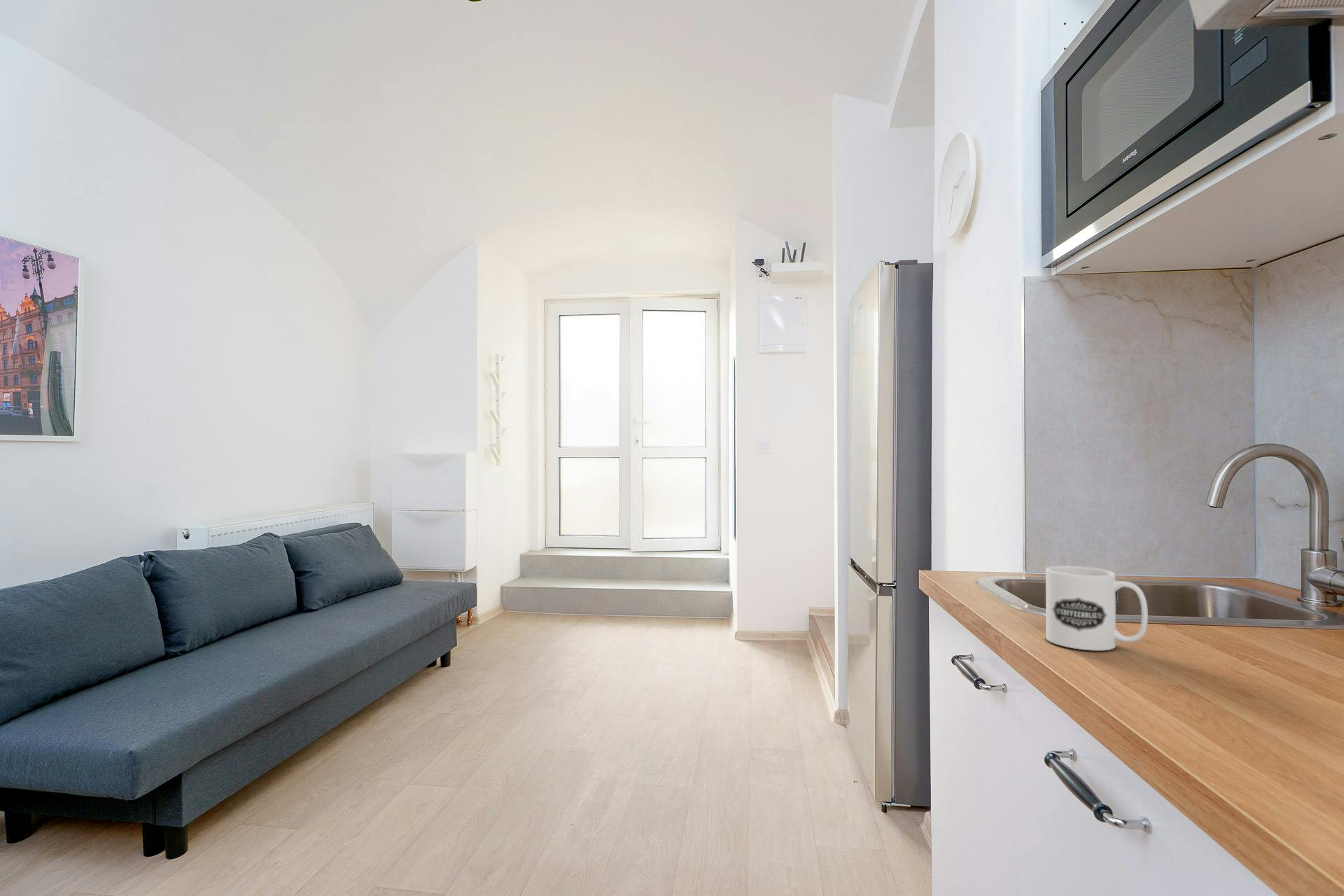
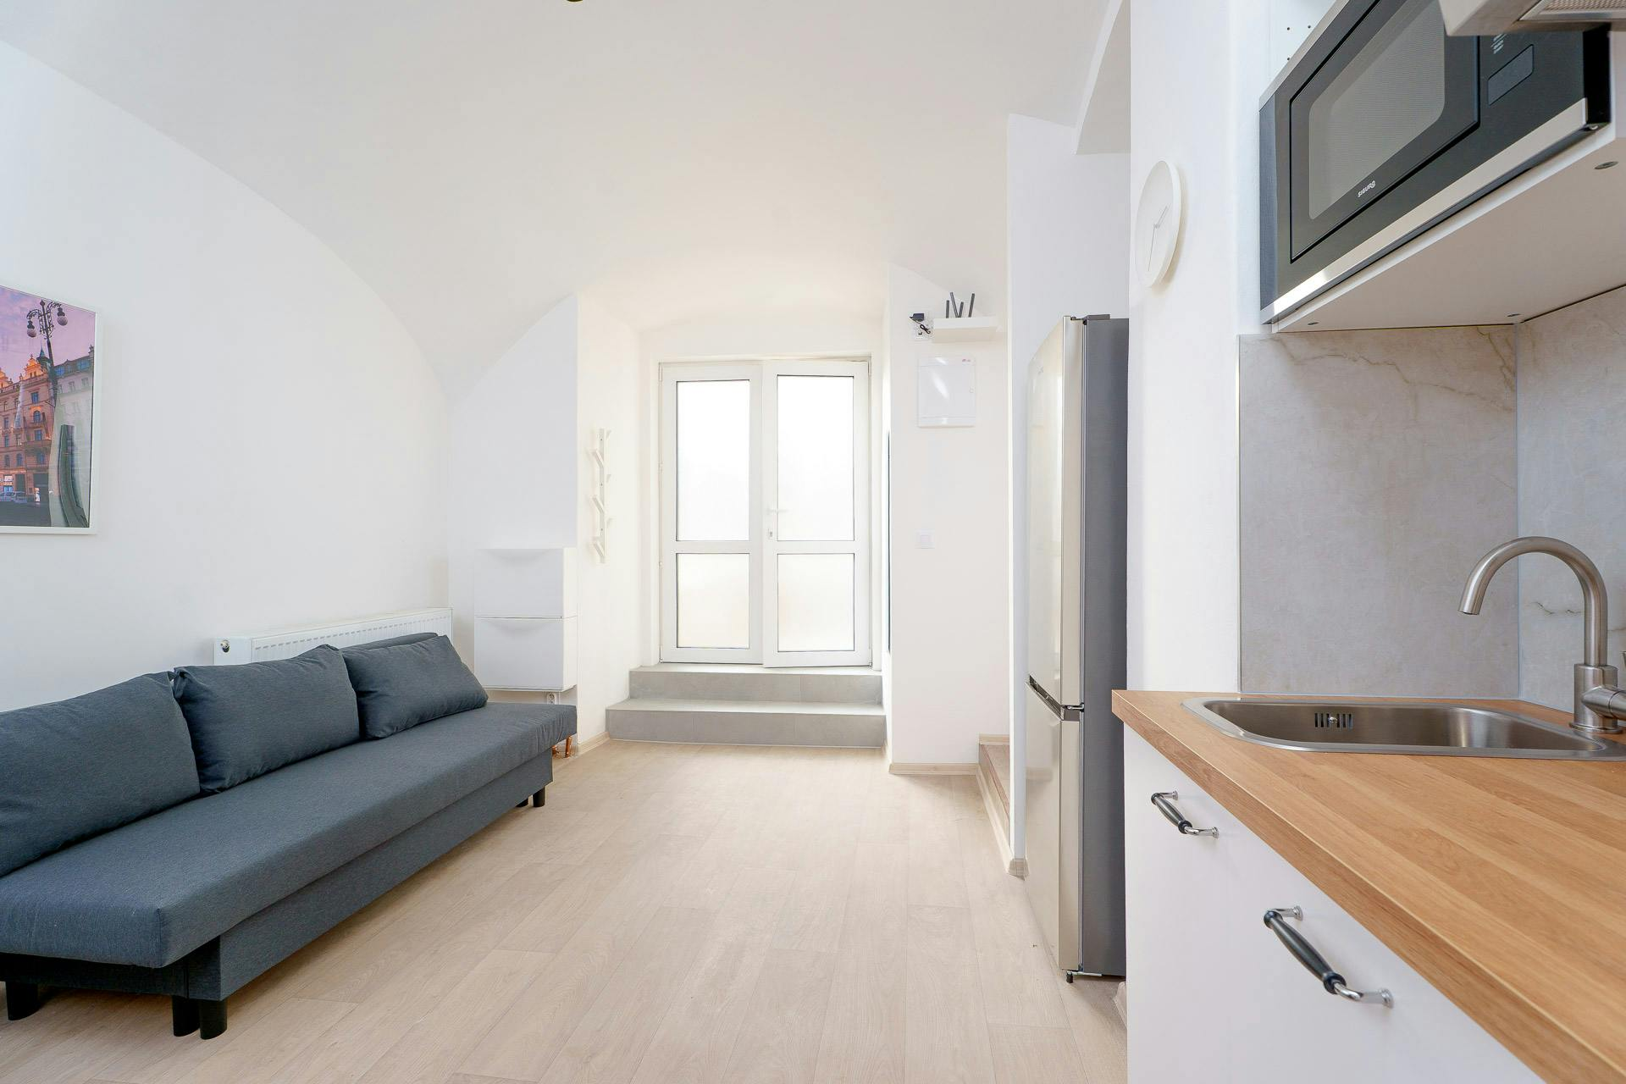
- mug [1045,565,1149,651]
